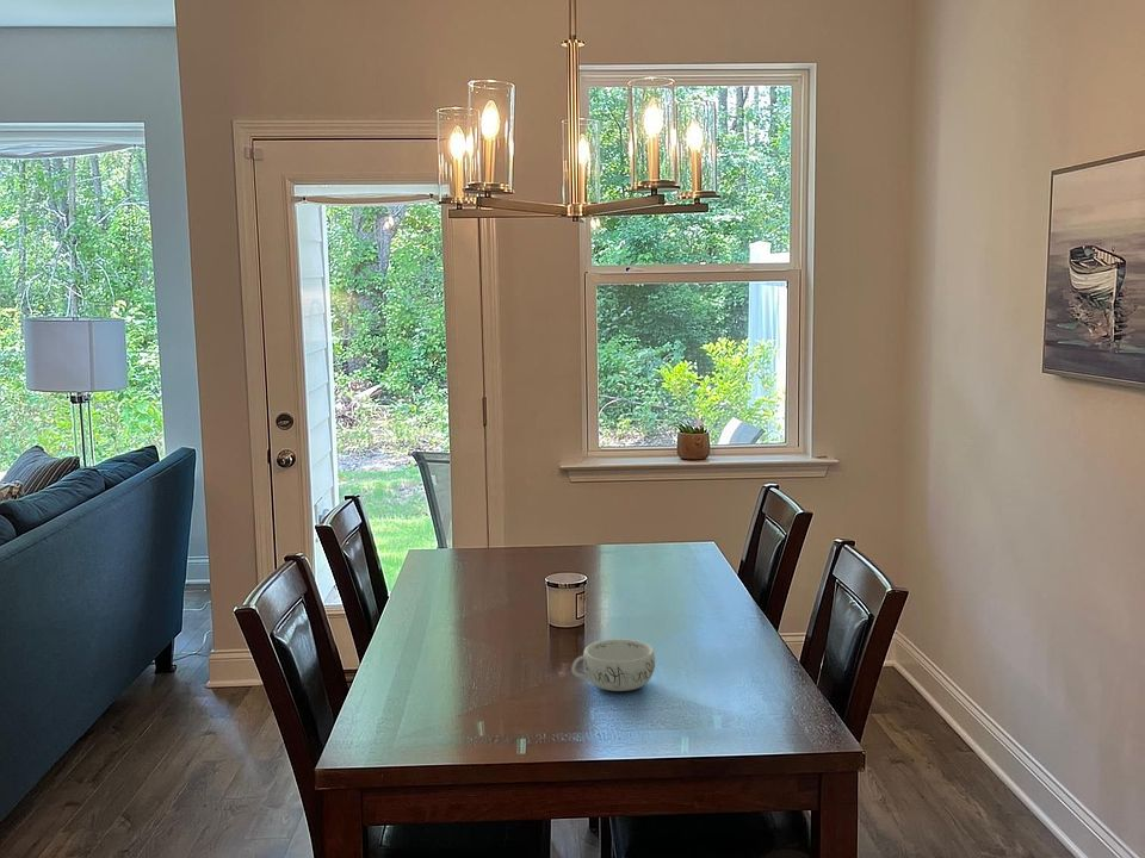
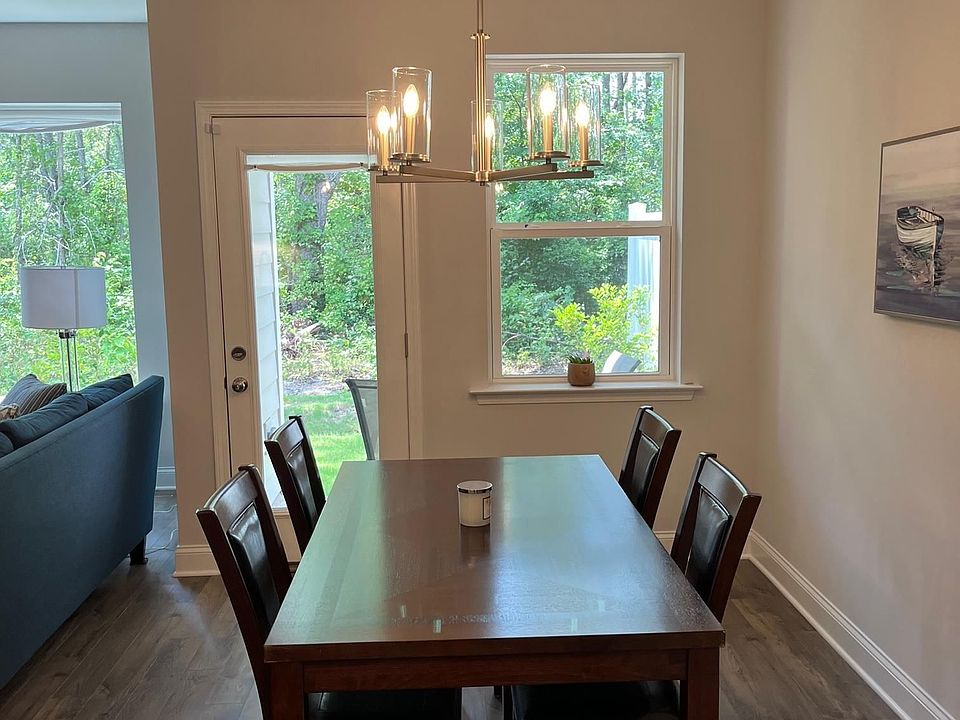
- decorative bowl [570,638,656,692]
